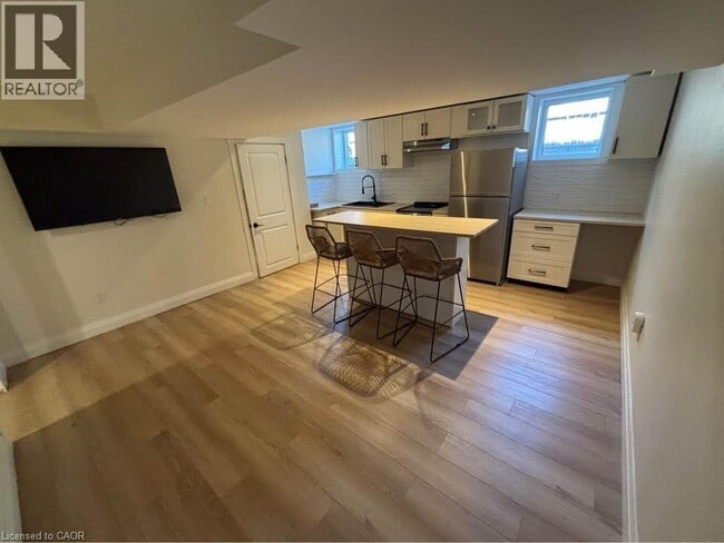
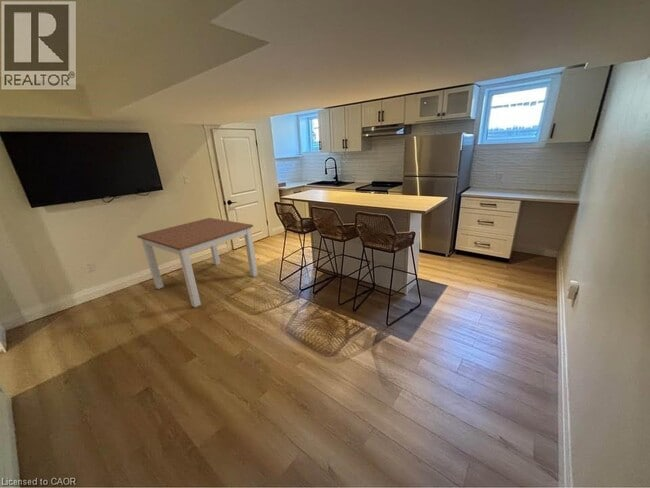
+ dining table [136,217,259,308]
